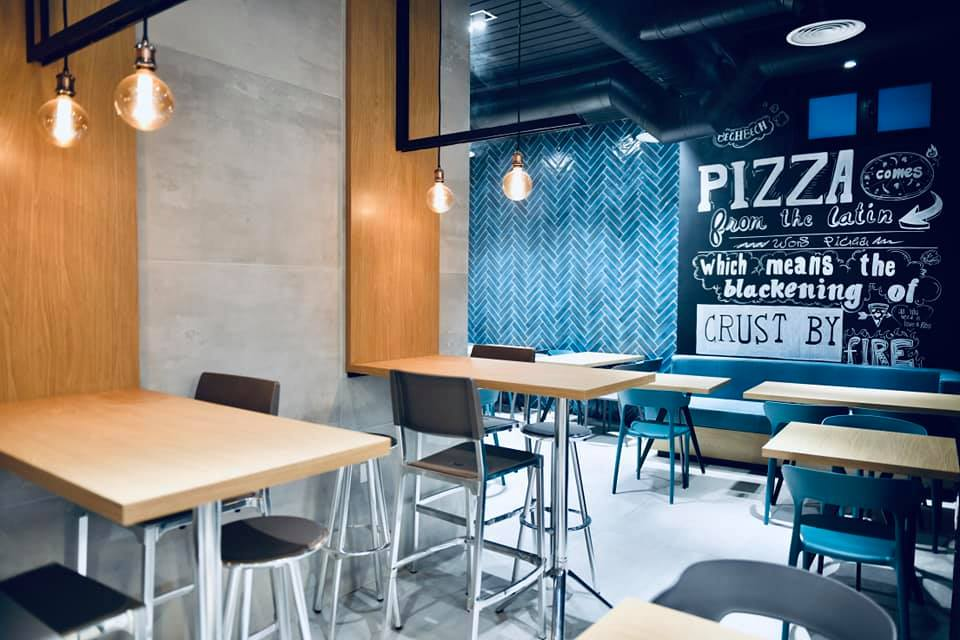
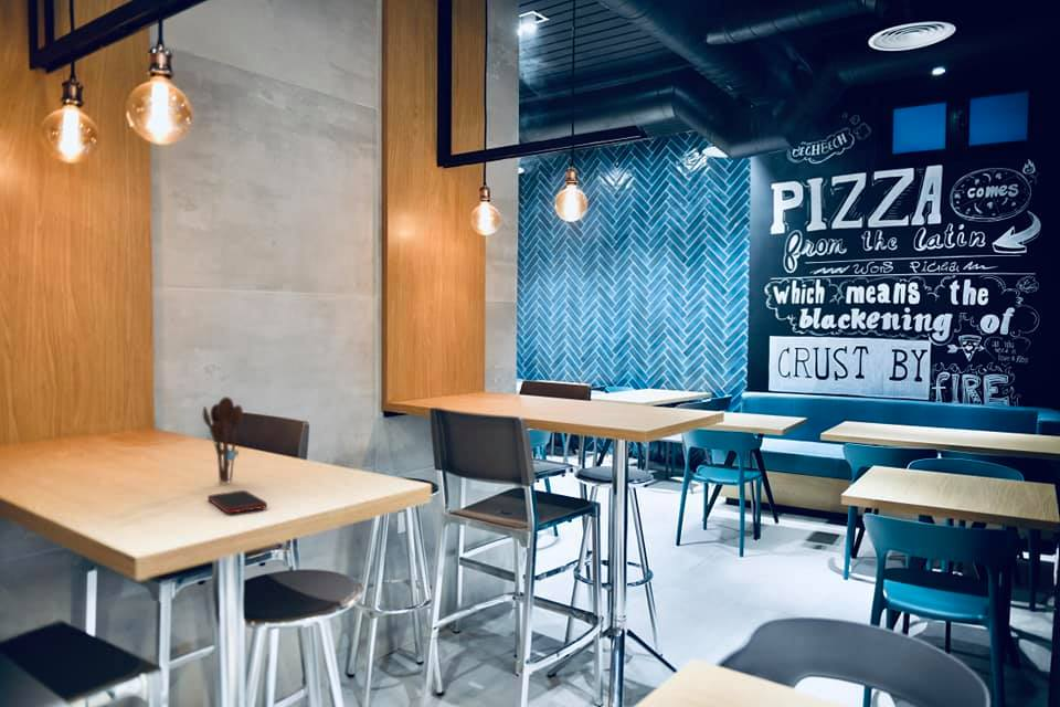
+ utensil holder [202,395,244,484]
+ cell phone [206,489,268,514]
